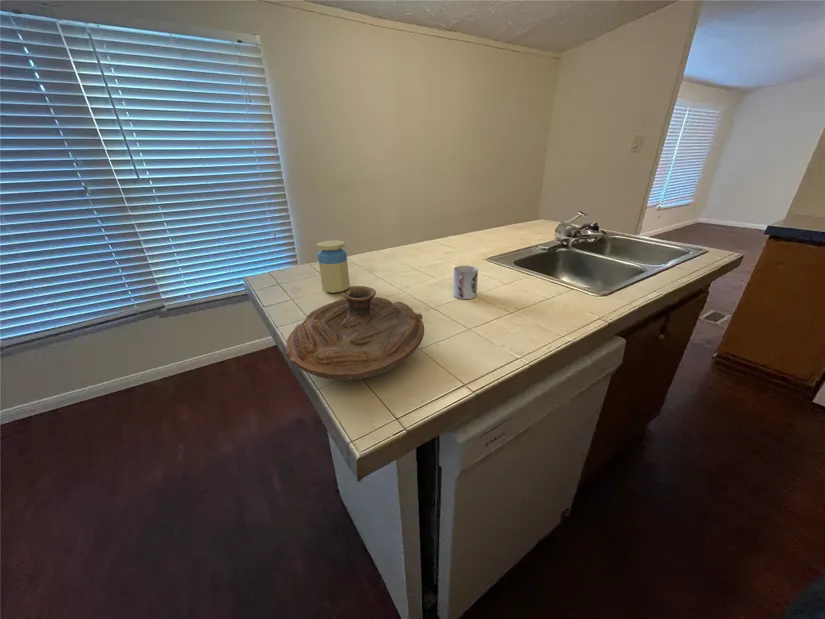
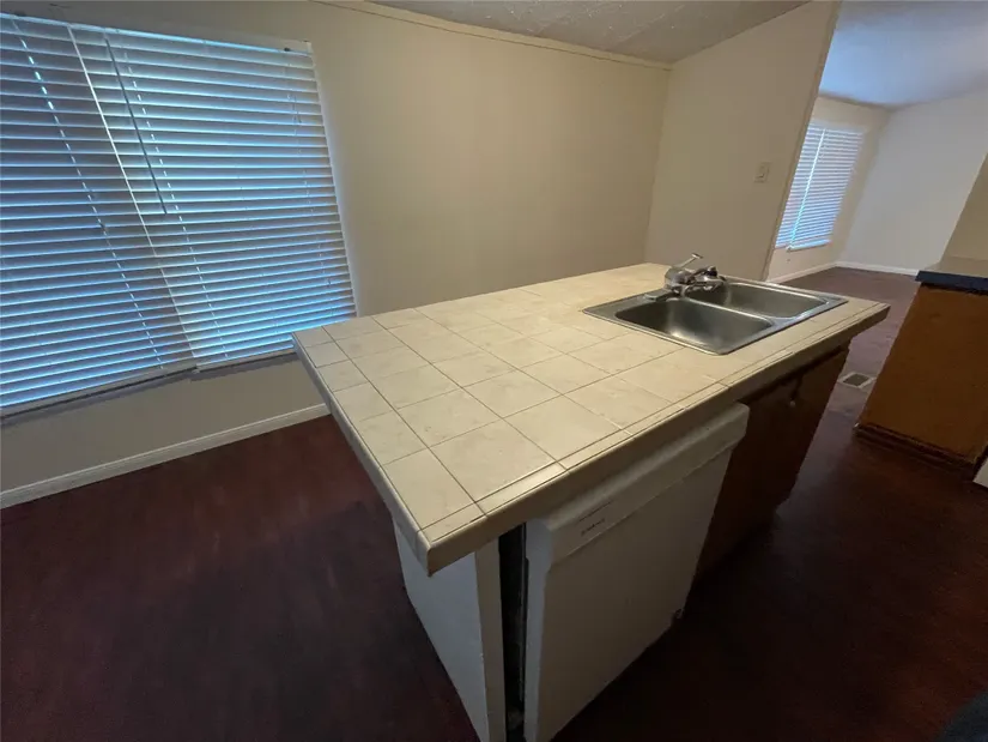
- decorative bowl [284,285,425,381]
- cup [452,265,479,300]
- jar [316,239,351,294]
